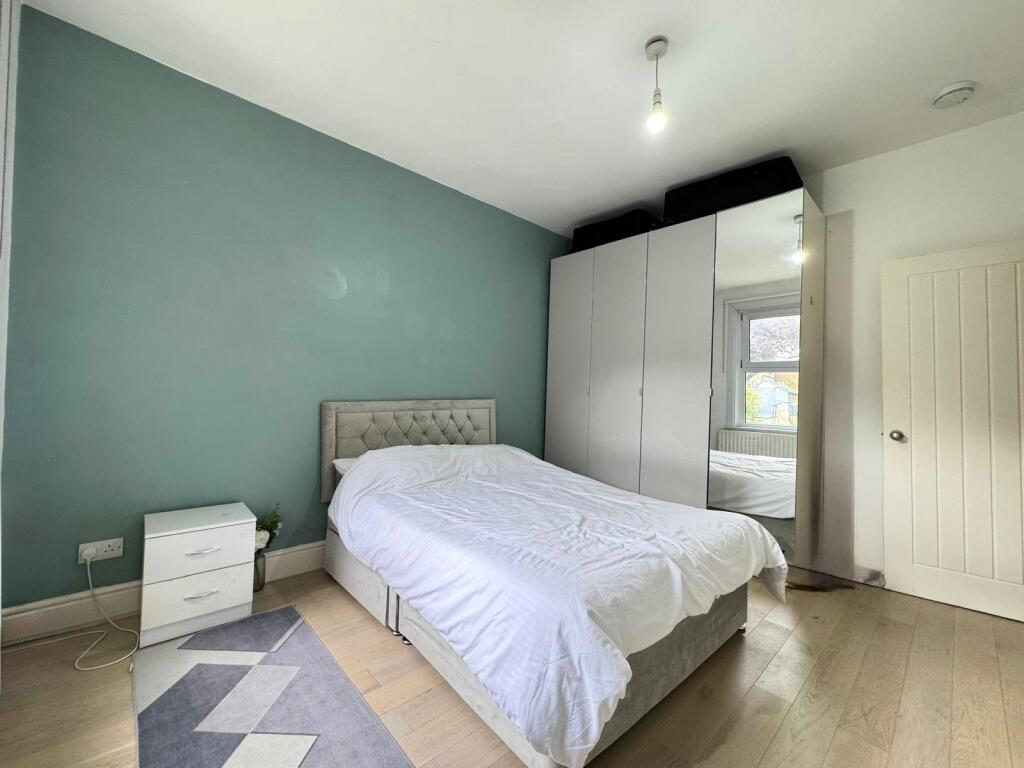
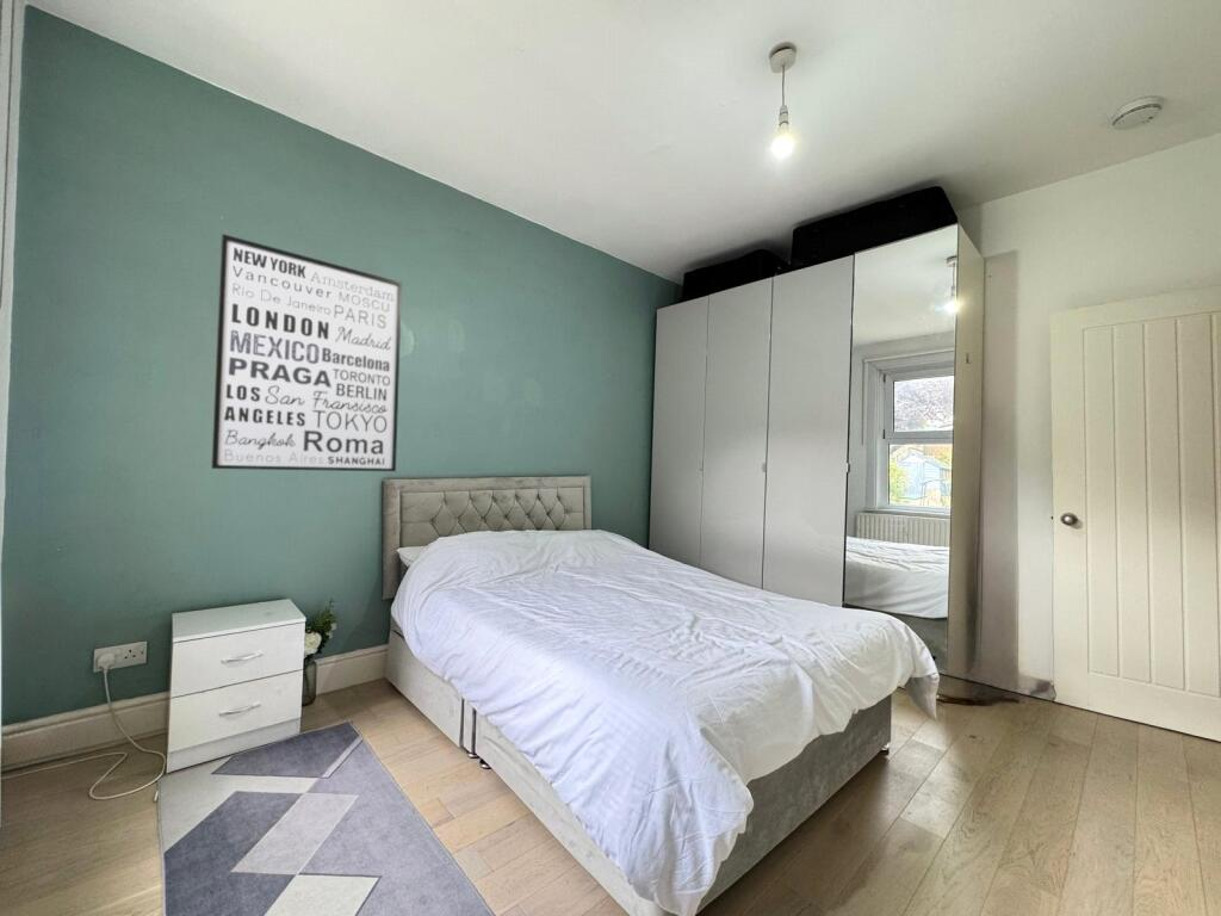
+ wall art [210,233,403,472]
